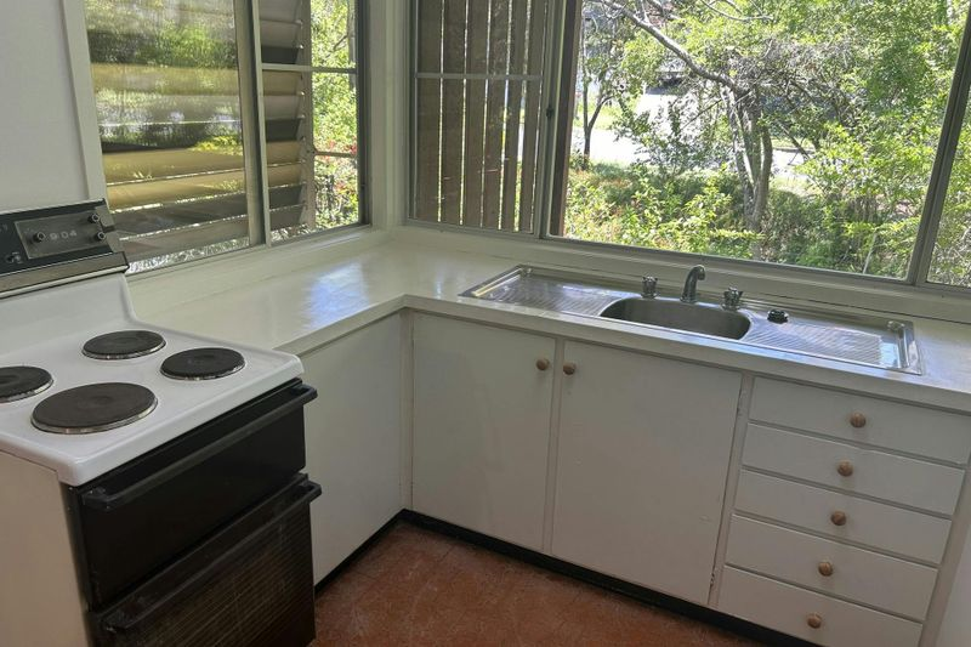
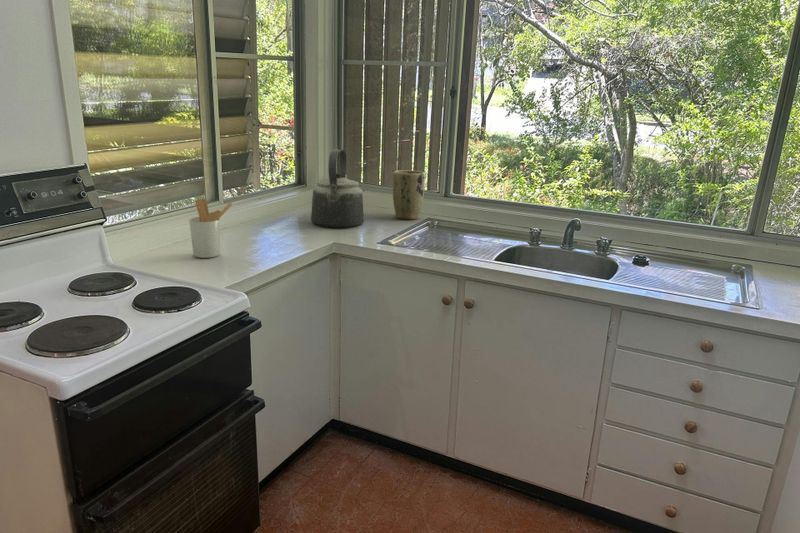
+ utensil holder [188,198,234,259]
+ plant pot [392,169,426,220]
+ kettle [310,148,365,228]
